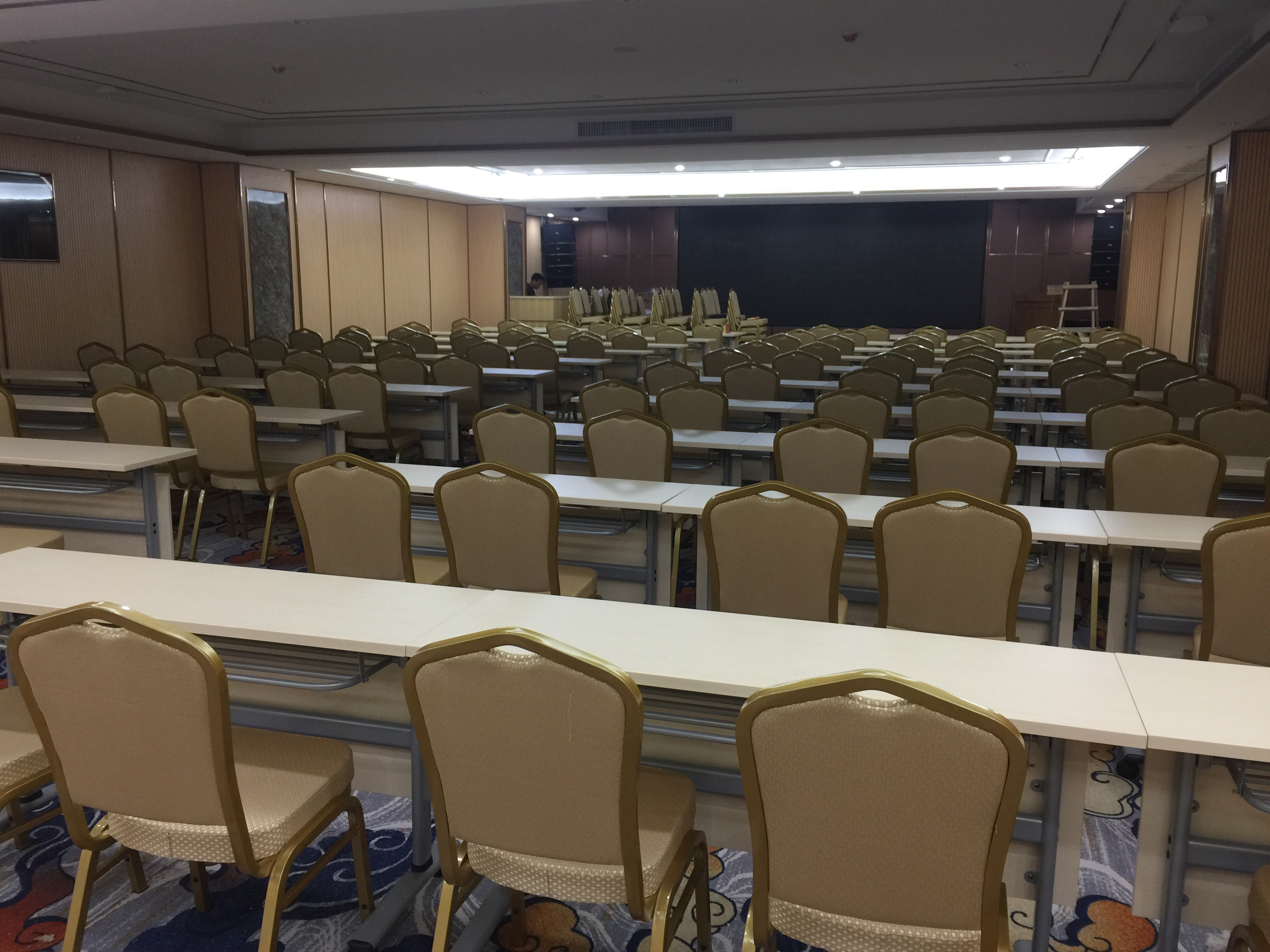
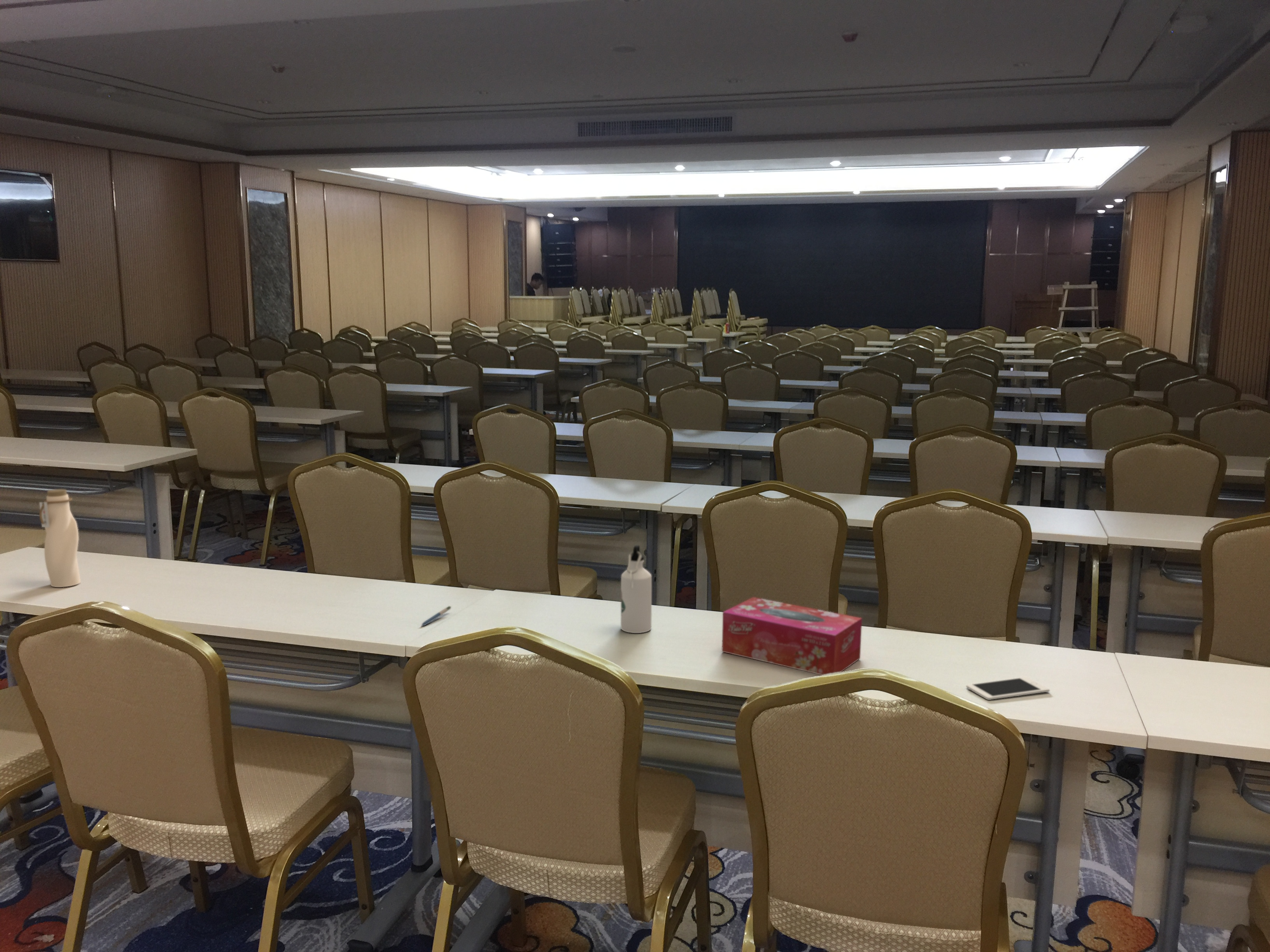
+ pen [421,605,452,626]
+ water bottle [620,545,652,633]
+ water bottle [39,489,81,588]
+ cell phone [966,677,1050,700]
+ tissue box [721,597,863,675]
